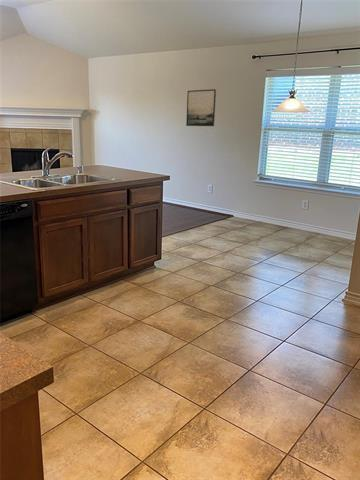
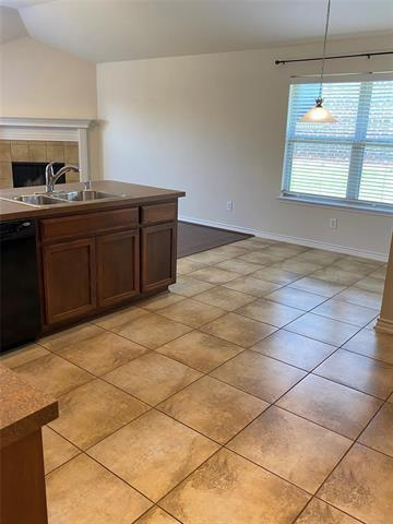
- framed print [185,88,217,127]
